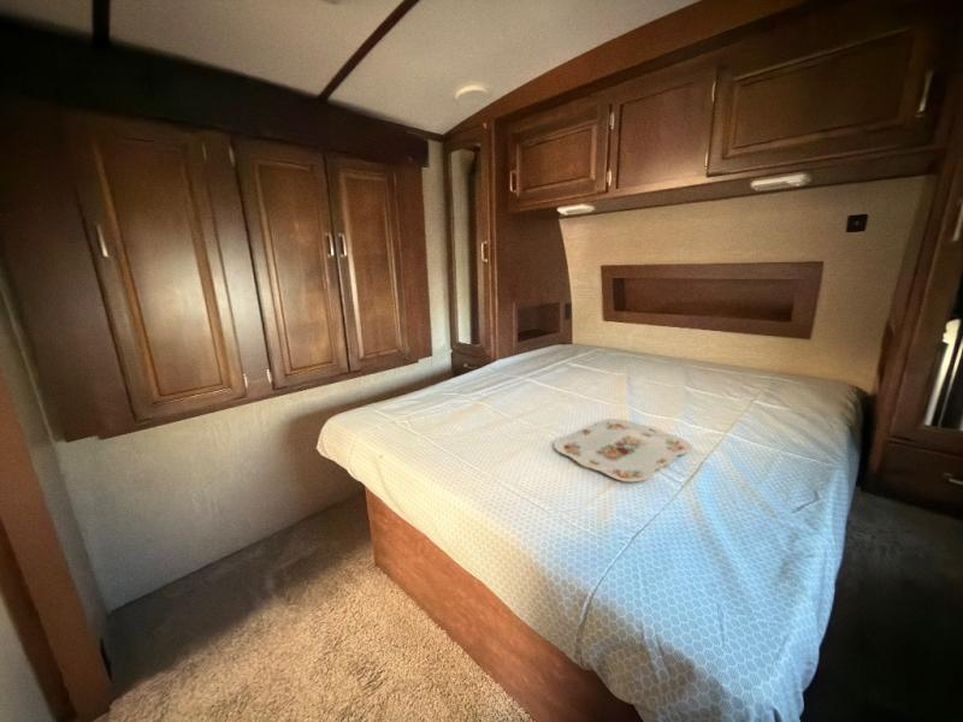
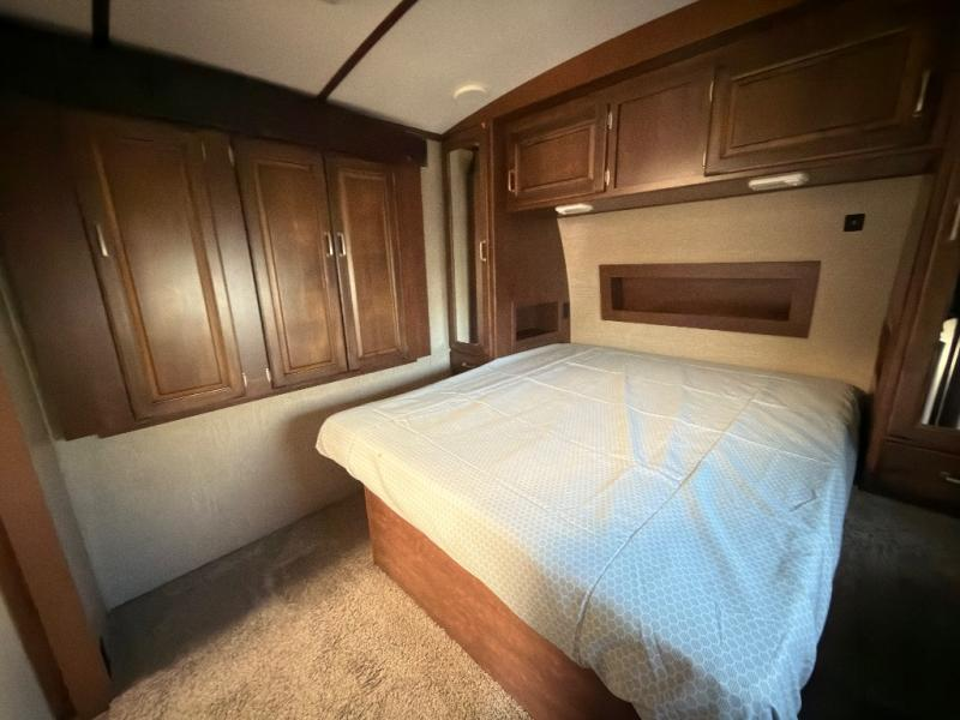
- serving tray [553,418,693,484]
